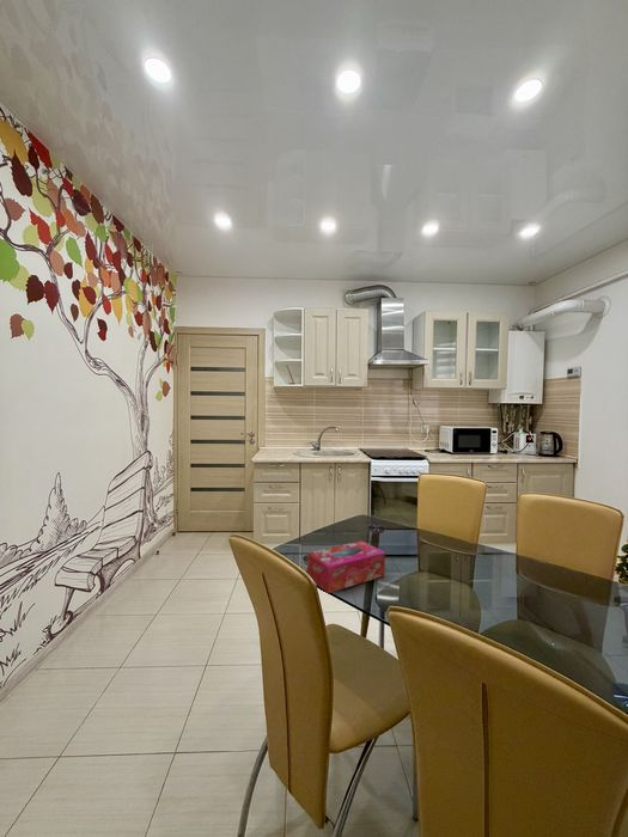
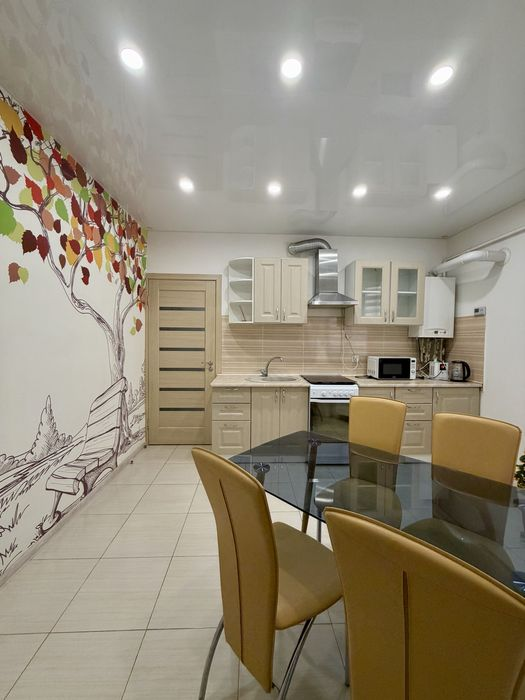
- tissue box [306,539,386,594]
